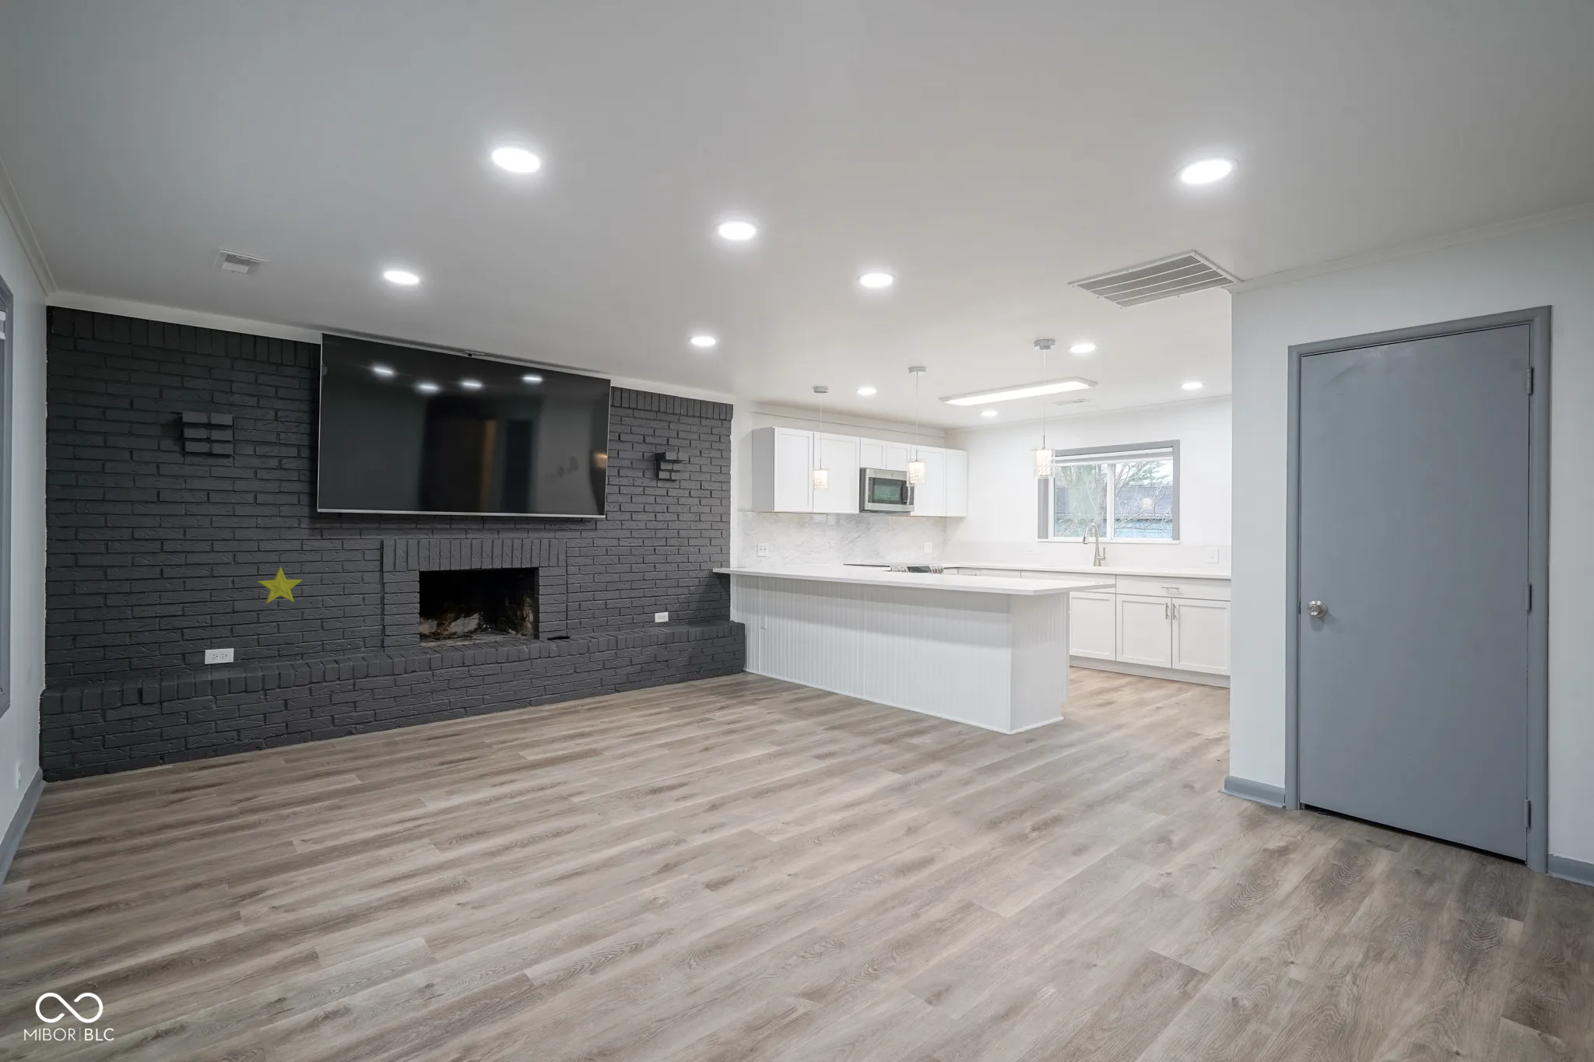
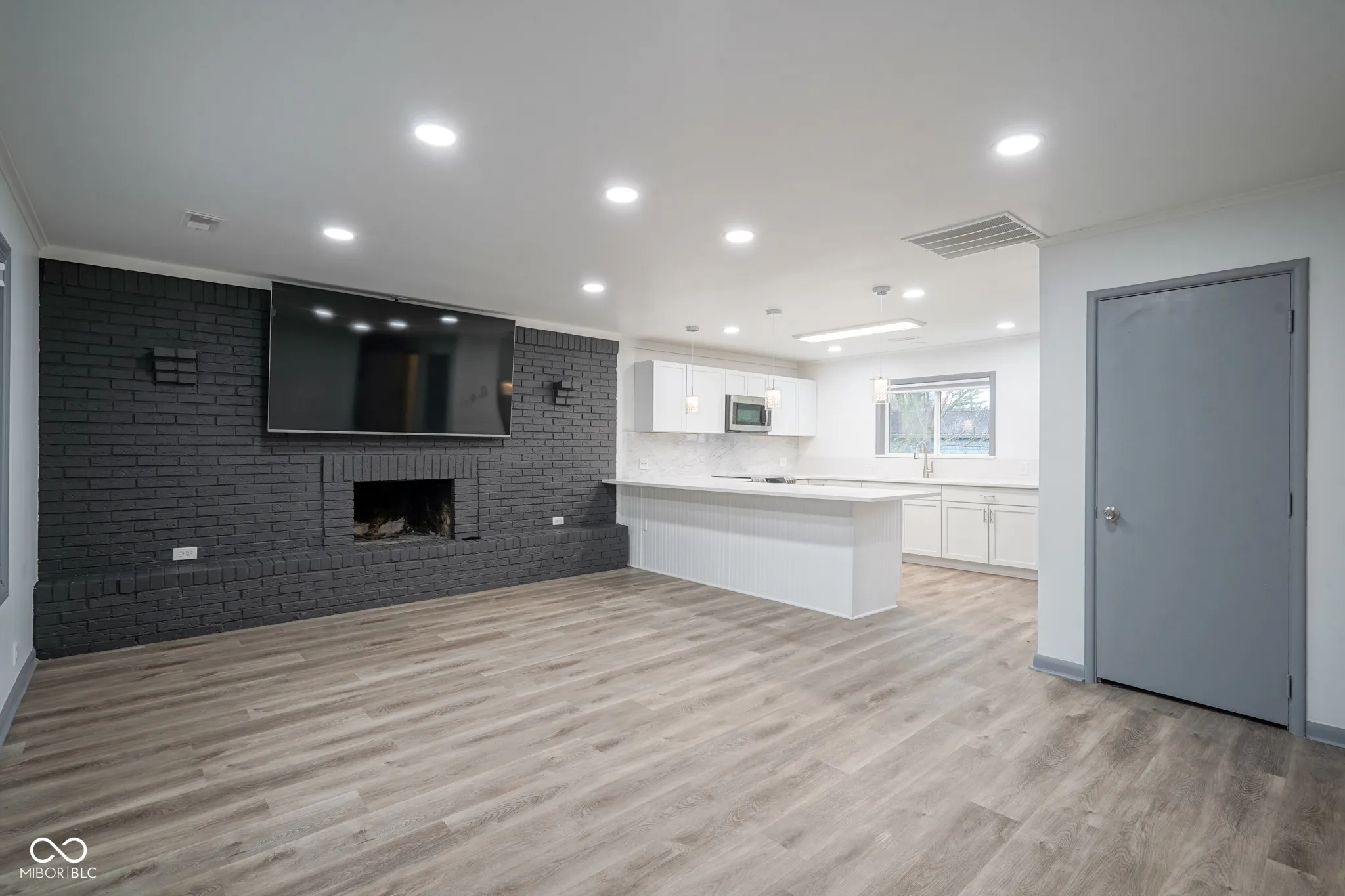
- decorative star [256,567,303,604]
